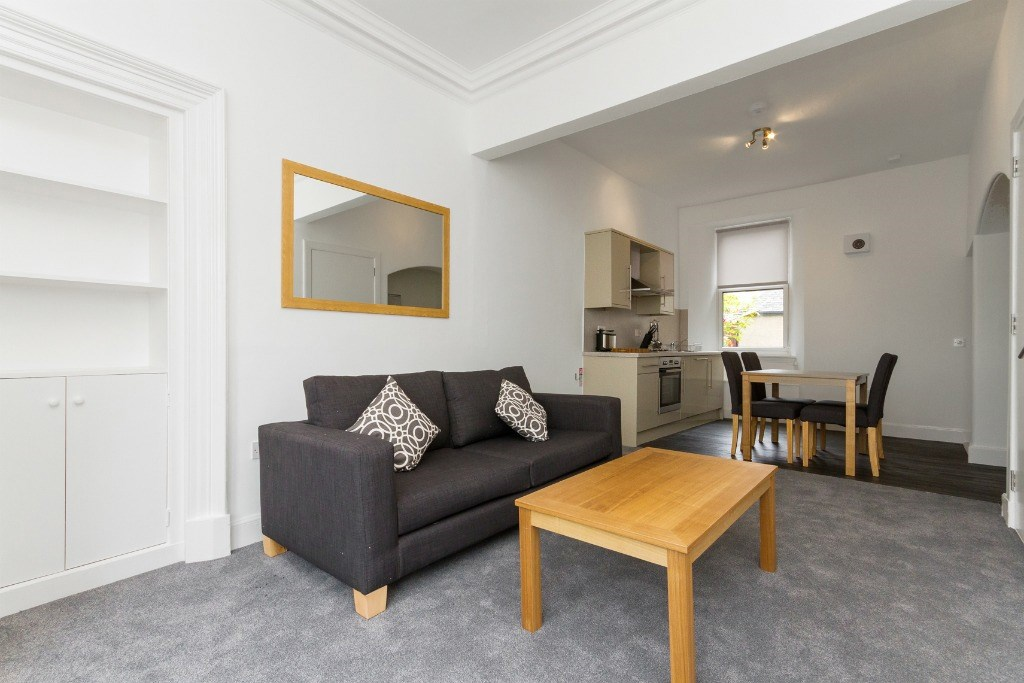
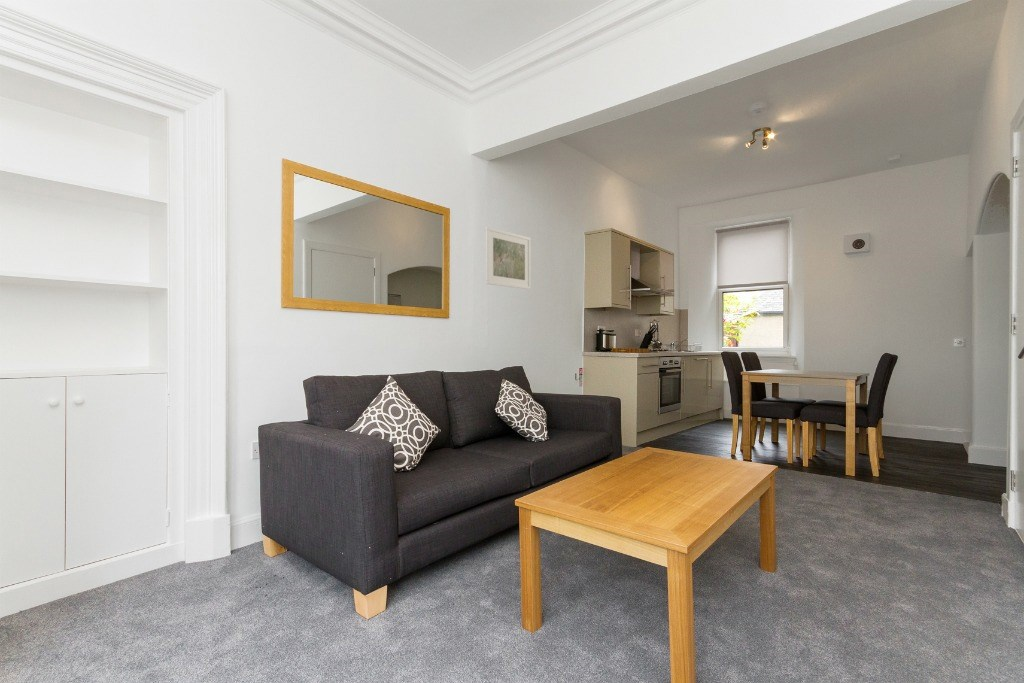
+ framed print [485,226,532,290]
